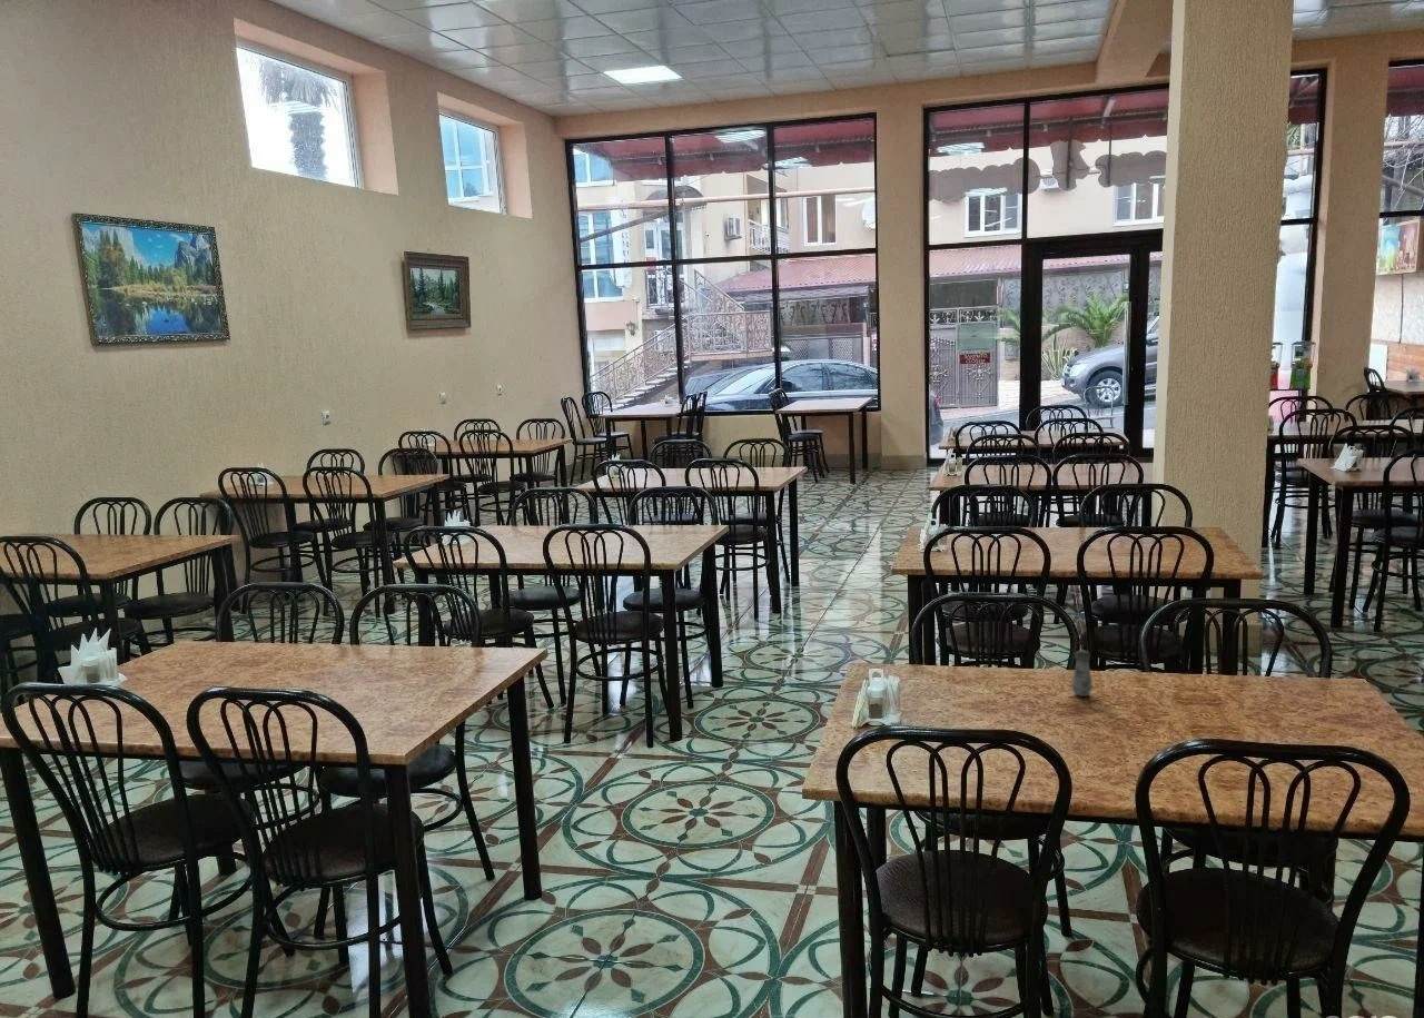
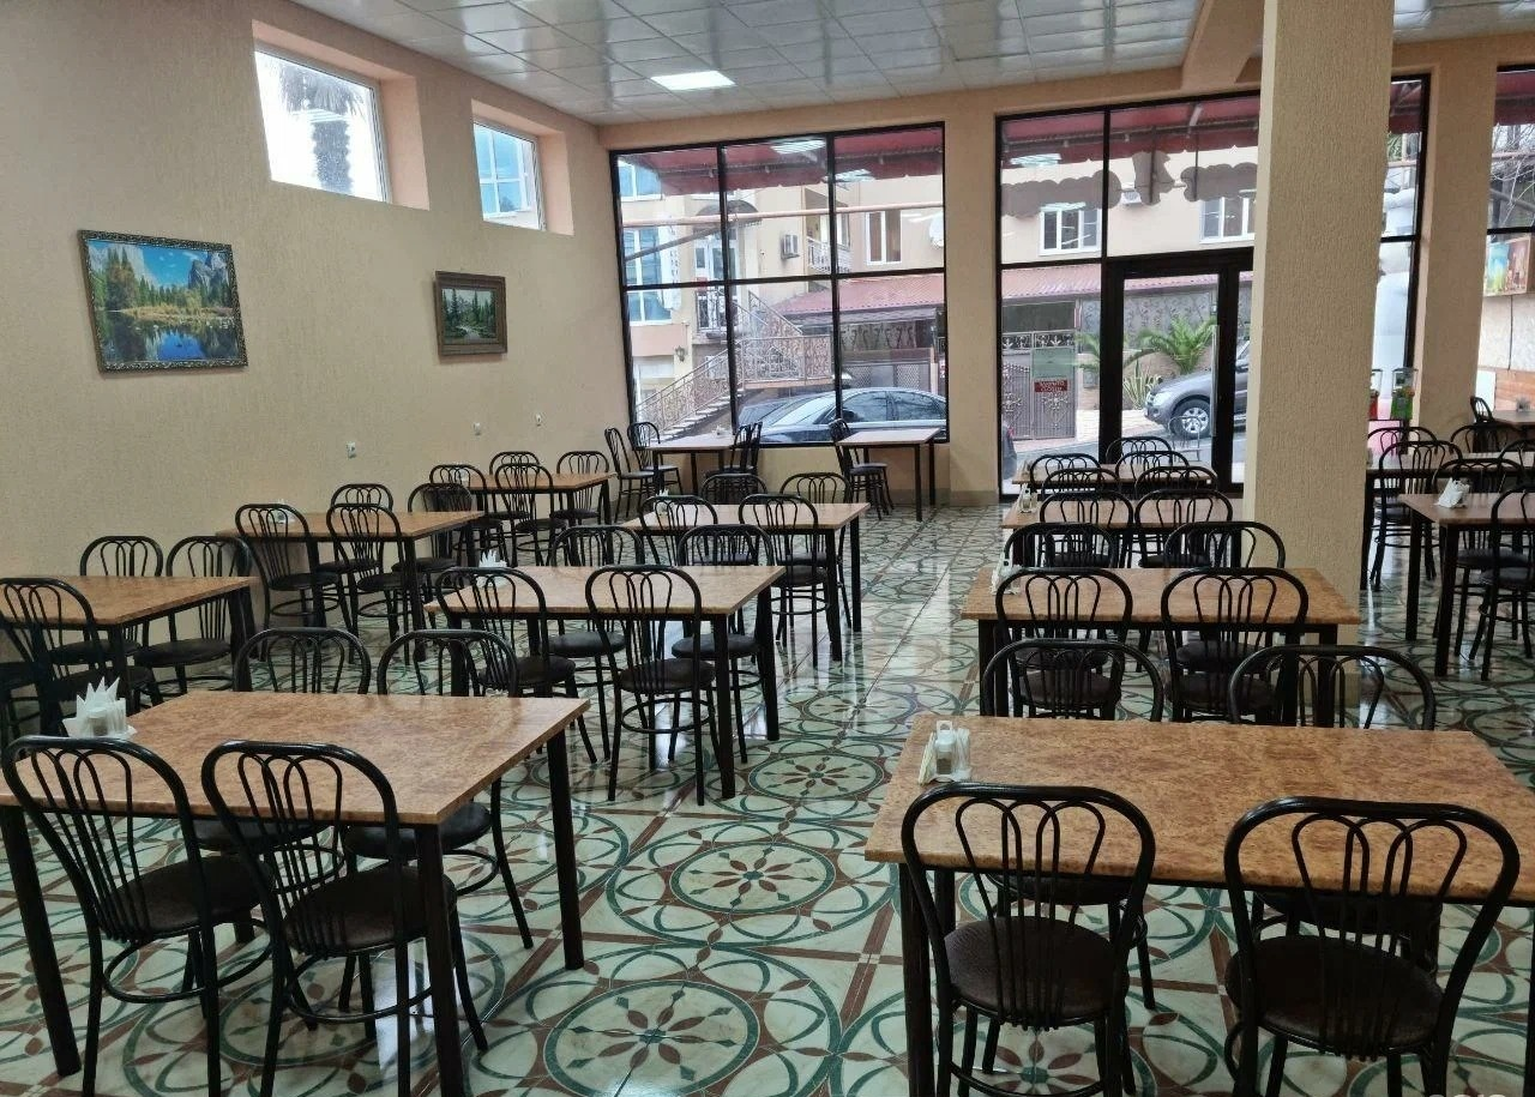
- salt shaker [1070,650,1094,698]
